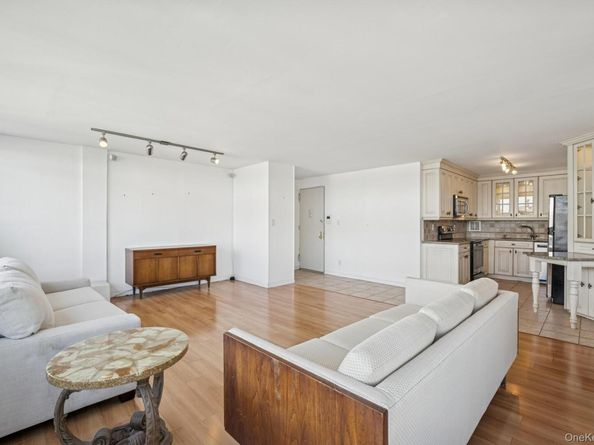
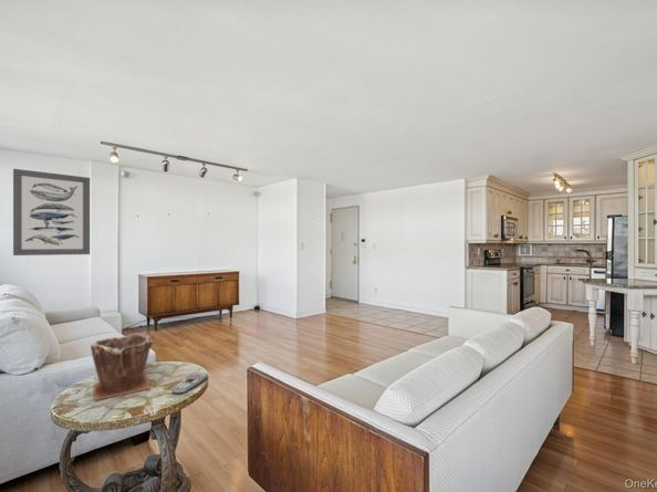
+ remote control [170,371,209,395]
+ wall art [12,168,91,257]
+ plant pot [90,333,155,401]
